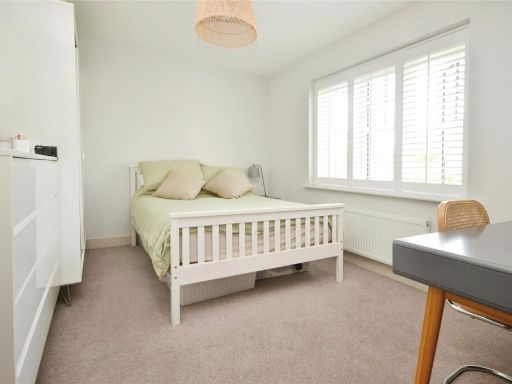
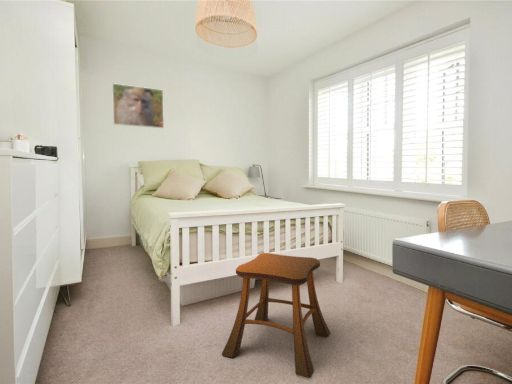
+ stool [221,252,331,379]
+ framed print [111,82,165,129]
